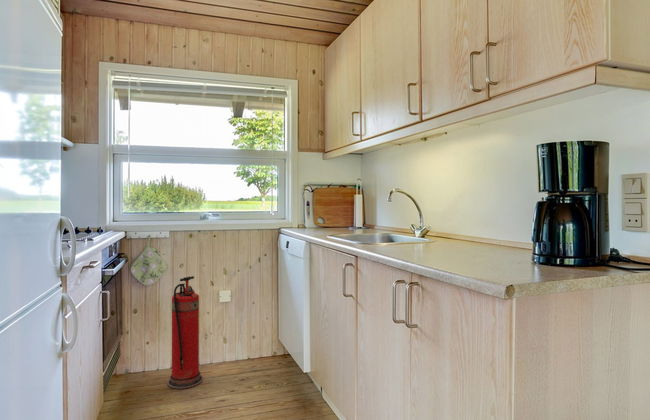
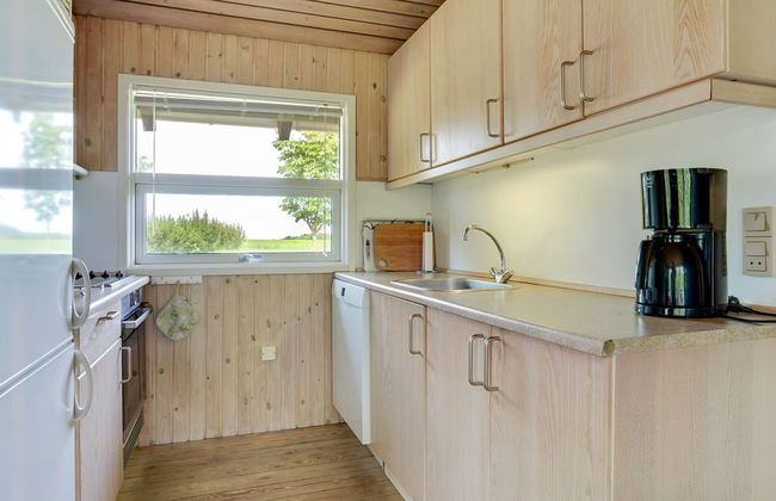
- fire extinguisher [166,275,204,390]
